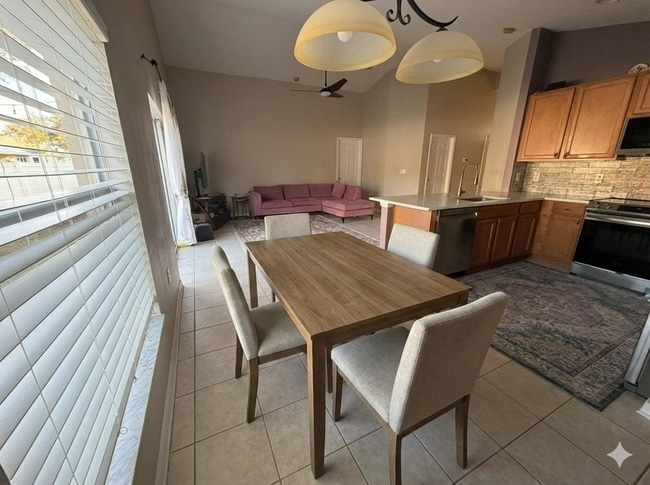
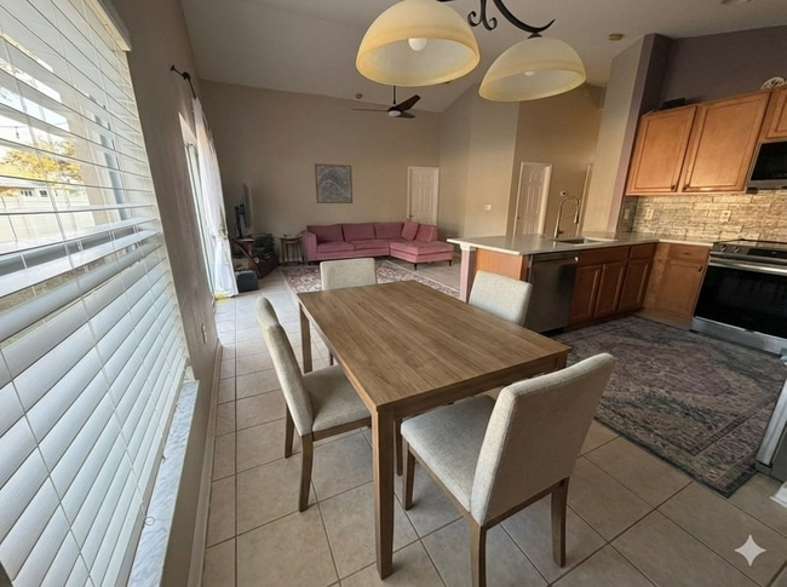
+ wall art [314,162,354,205]
